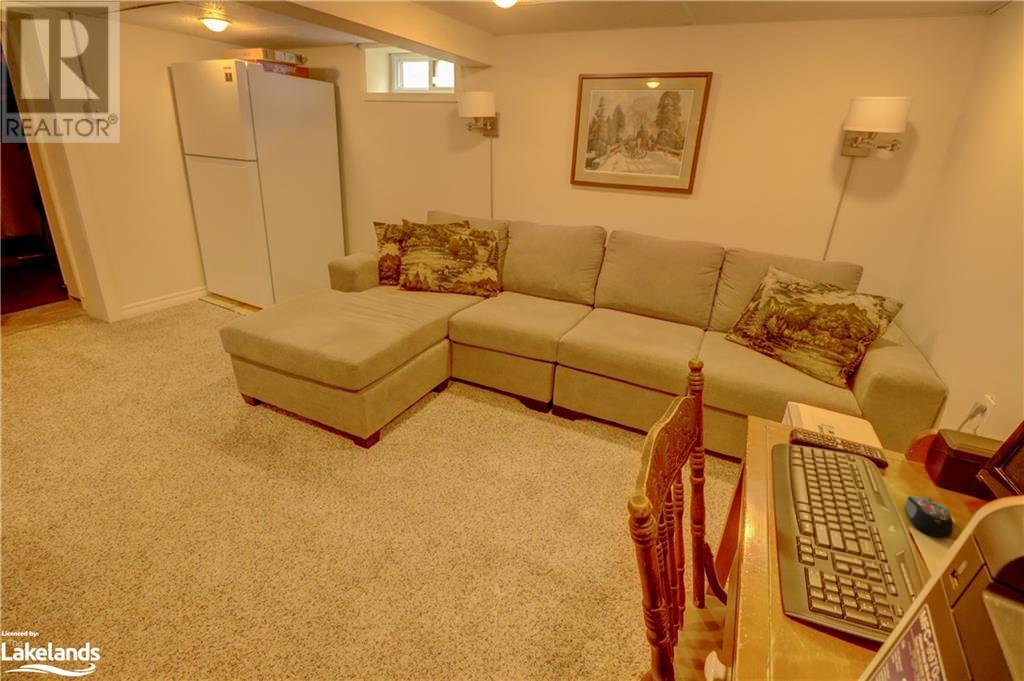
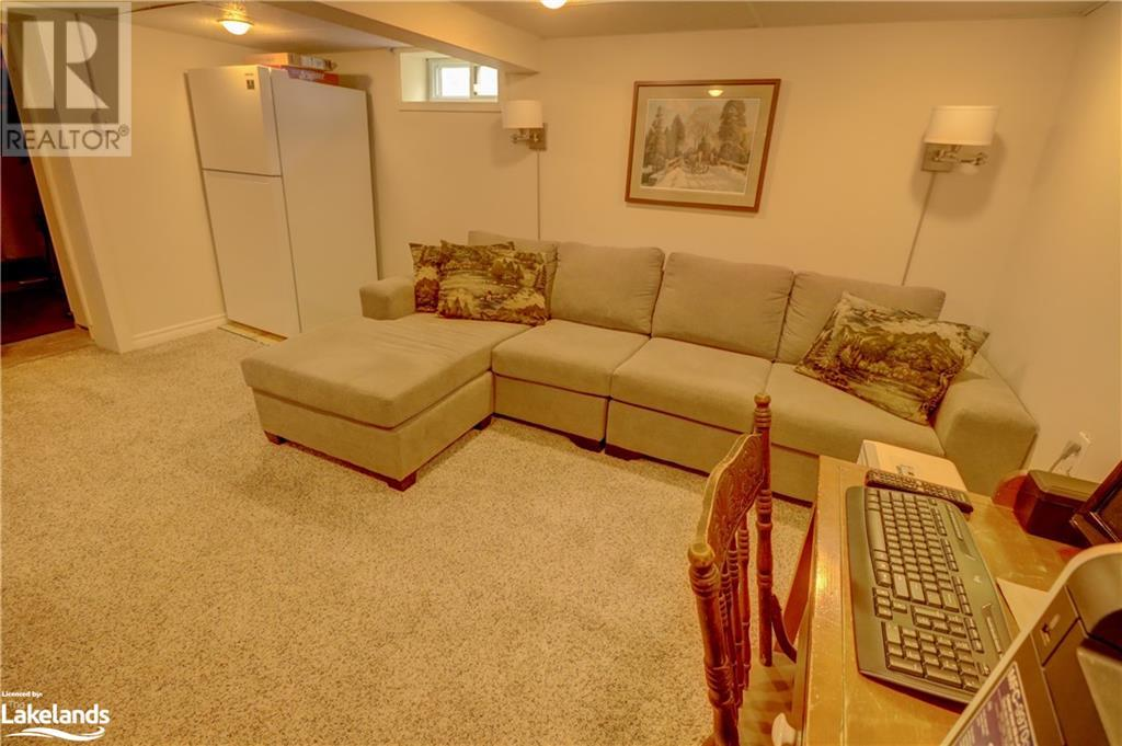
- computer mouse [904,494,954,539]
